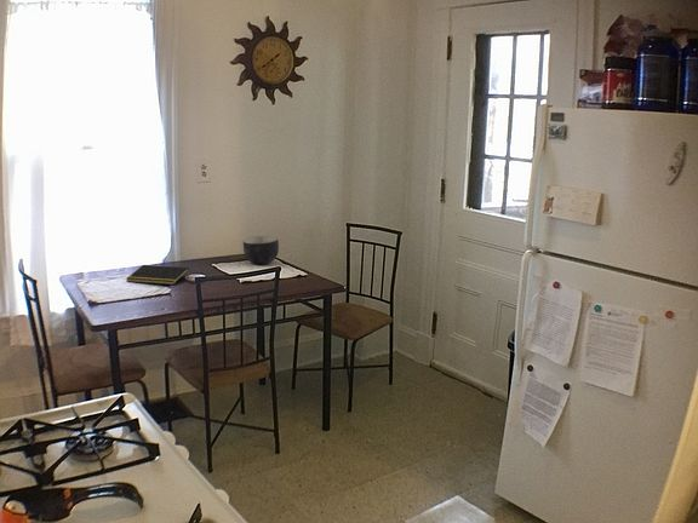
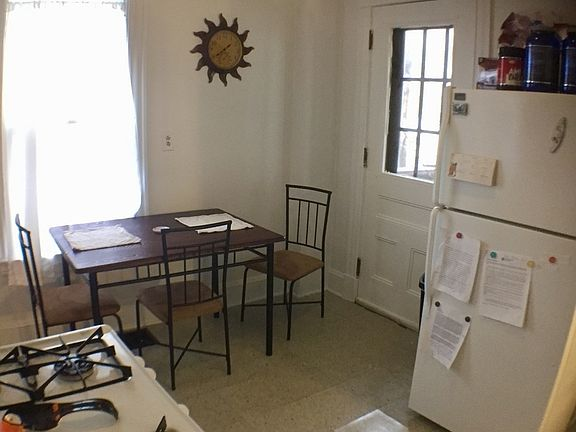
- notepad [126,264,190,286]
- bowl [242,235,280,265]
